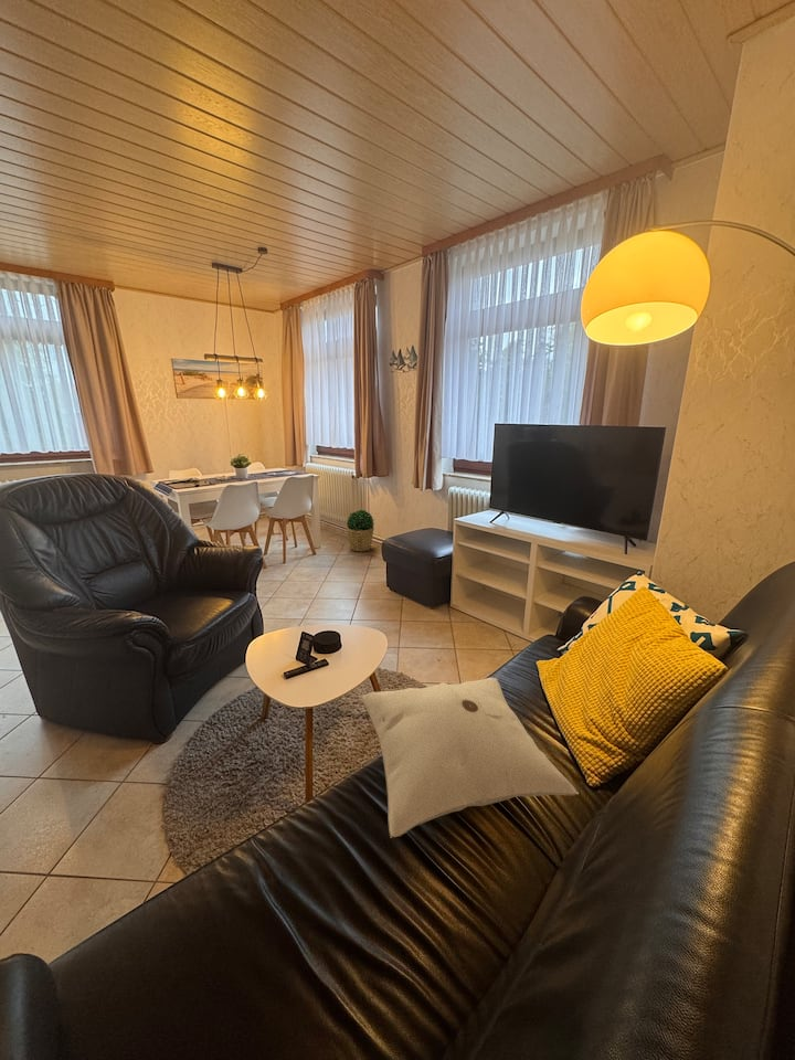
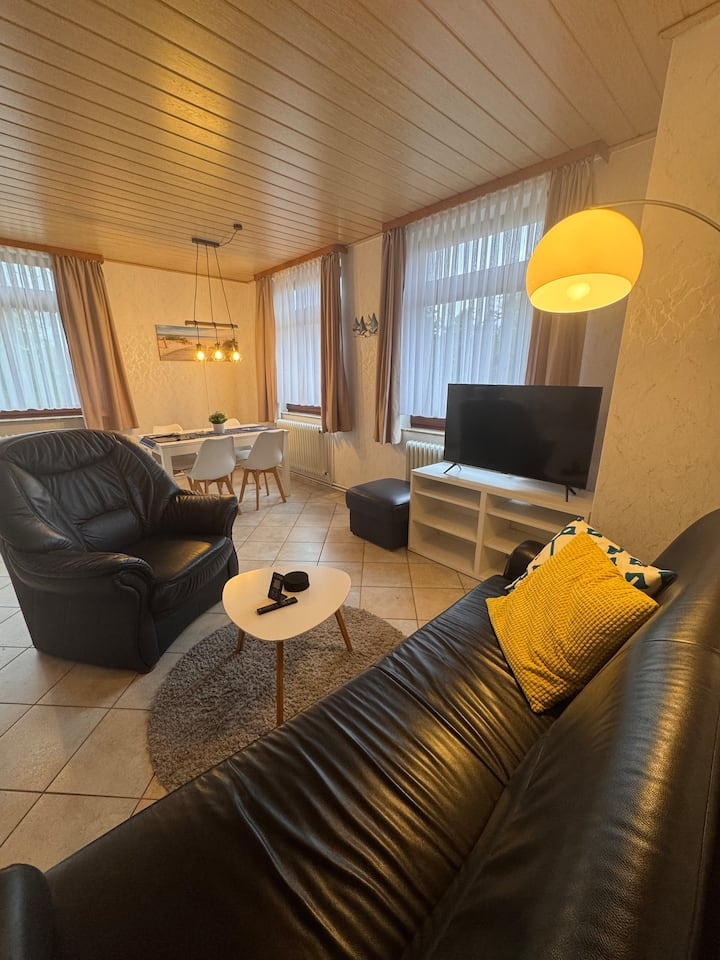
- cushion [360,676,580,839]
- potted plant [346,509,375,552]
